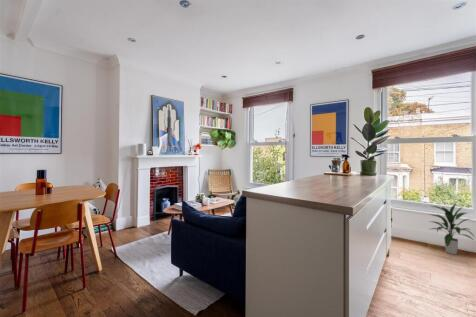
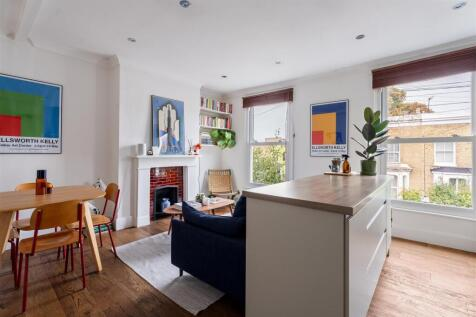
- indoor plant [427,202,476,255]
